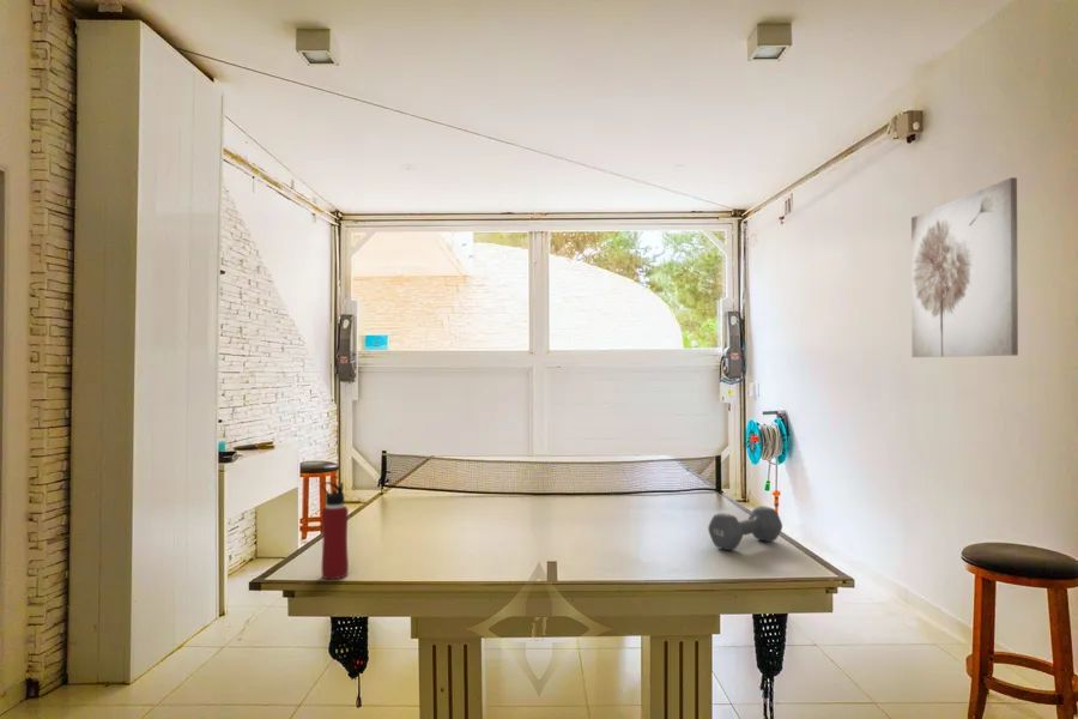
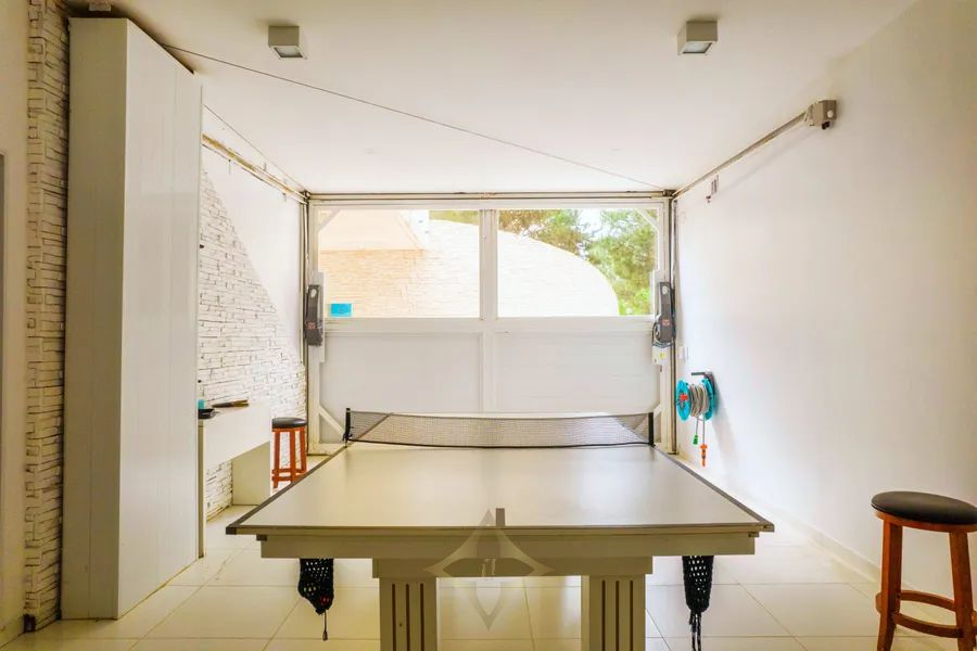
- sporting goods [707,504,783,551]
- wall art [910,176,1019,358]
- water bottle [320,481,350,580]
